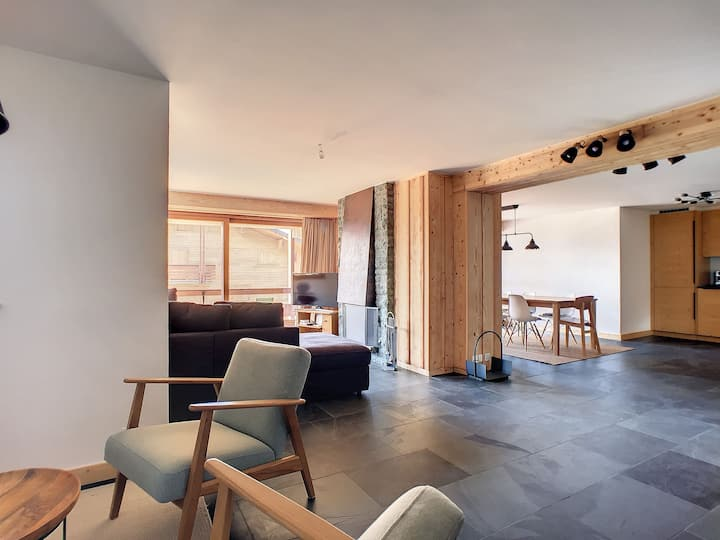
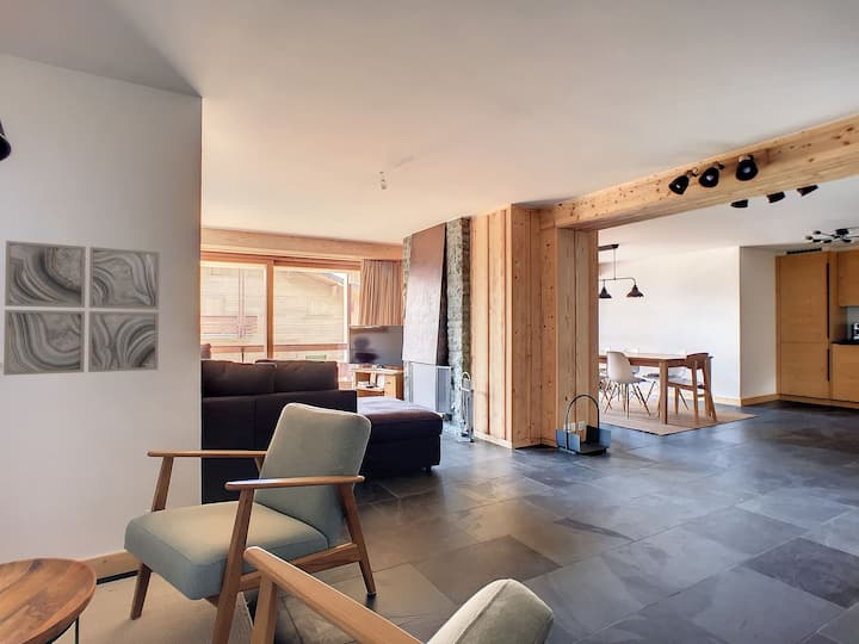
+ wall art [2,240,161,377]
